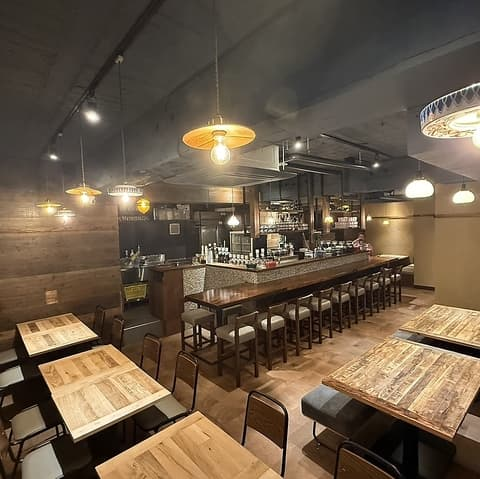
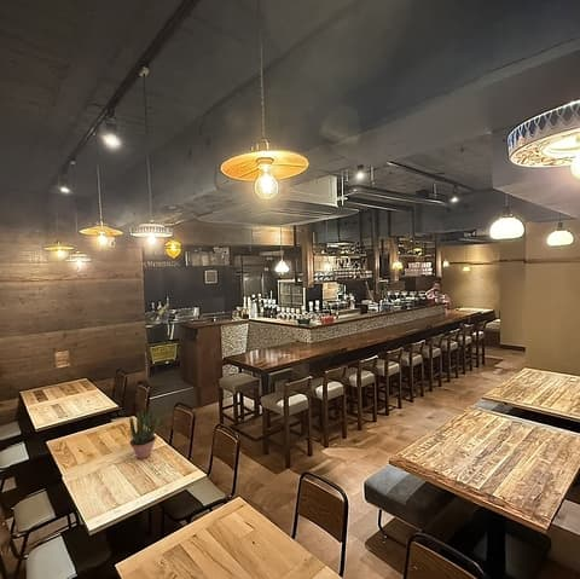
+ potted plant [128,406,162,461]
